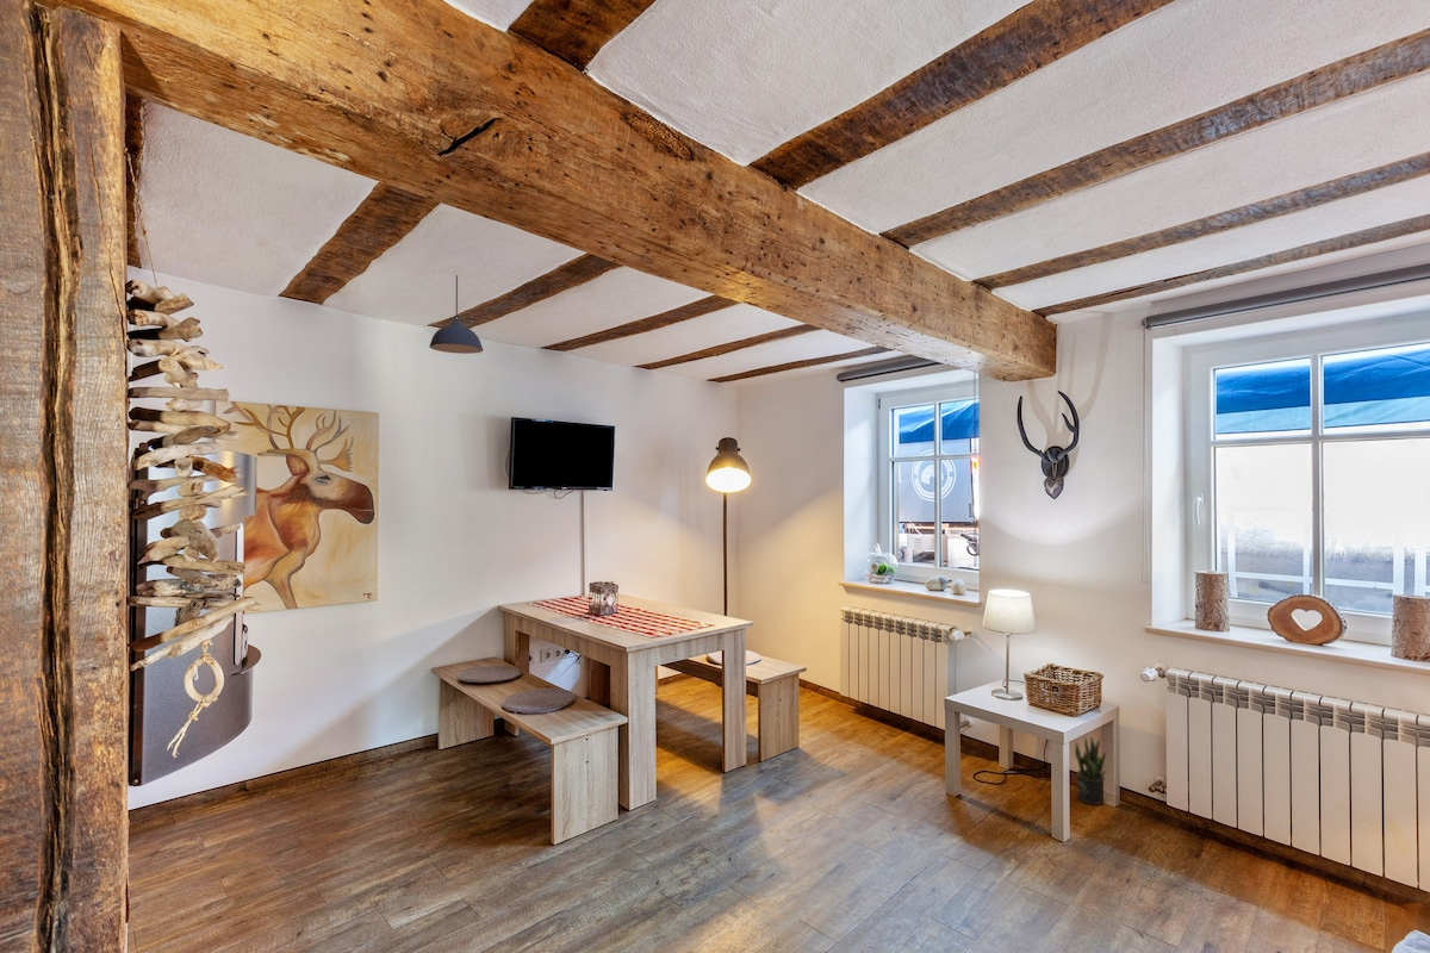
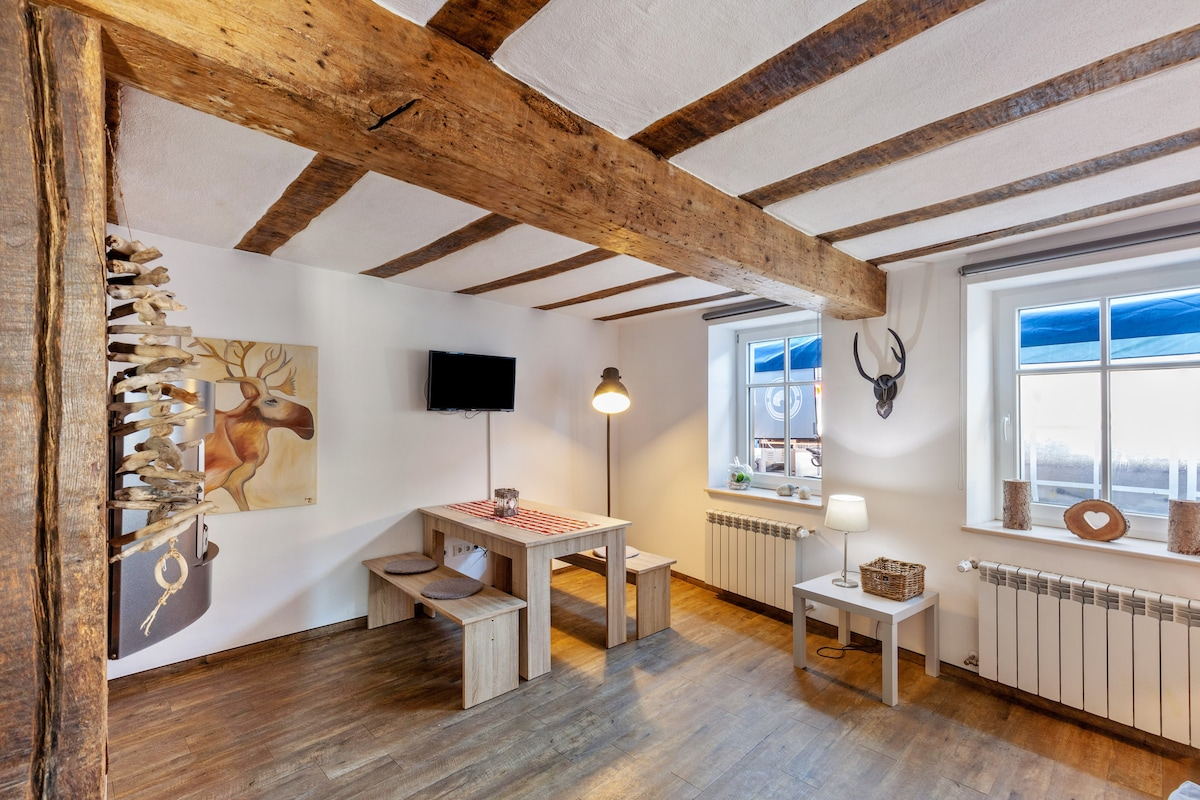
- potted plant [1074,735,1107,806]
- pendant light [429,274,484,355]
